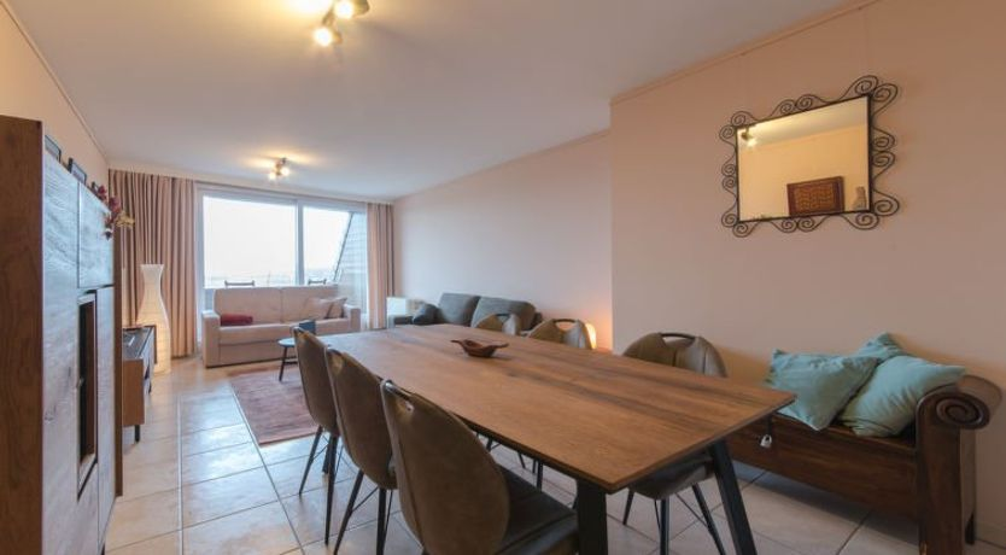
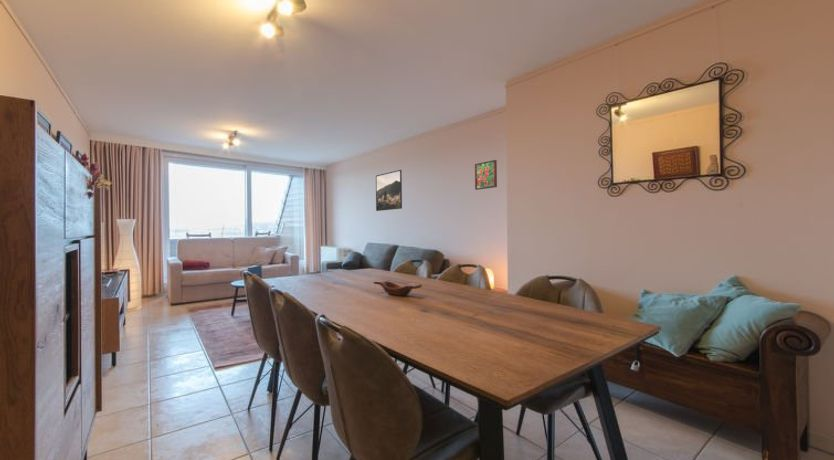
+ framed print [474,159,498,191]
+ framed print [375,169,403,212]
